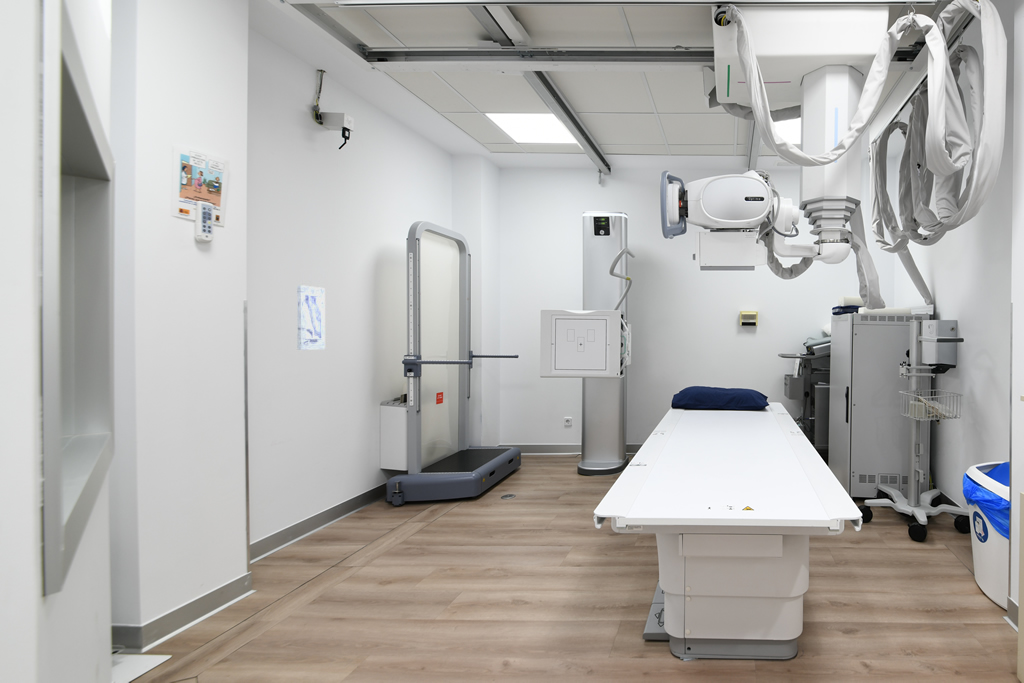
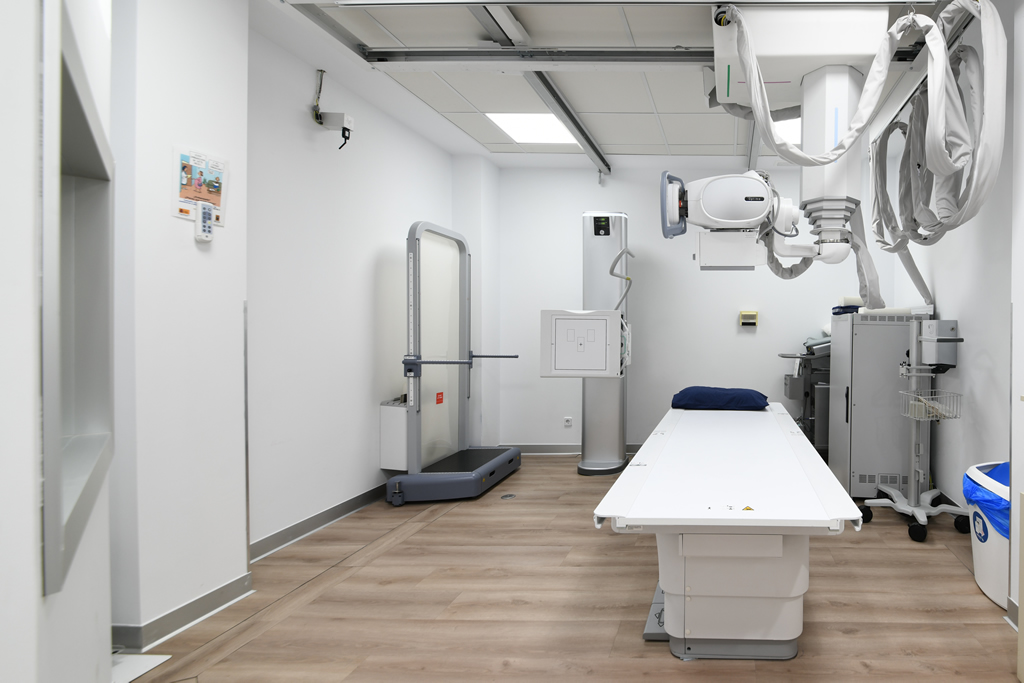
- wall art [296,284,326,351]
